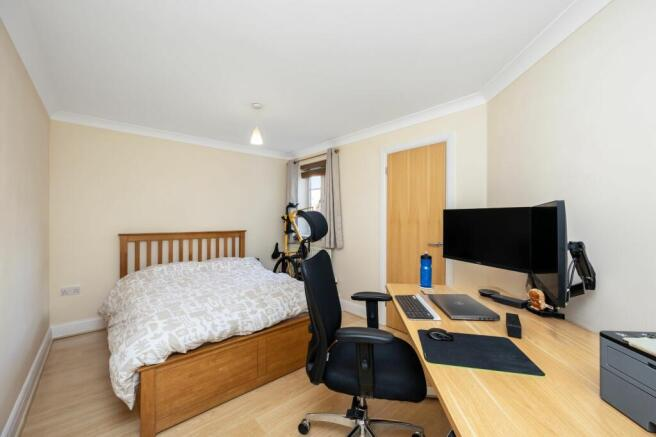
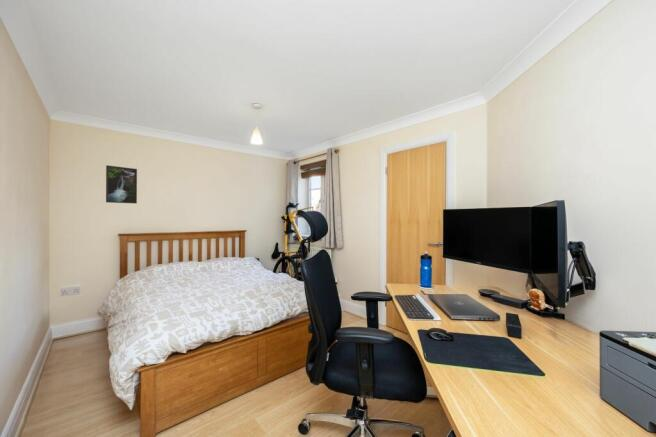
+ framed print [105,164,138,204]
